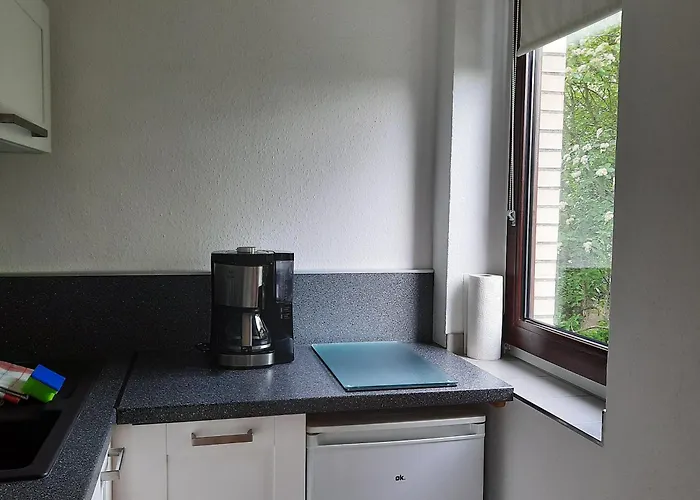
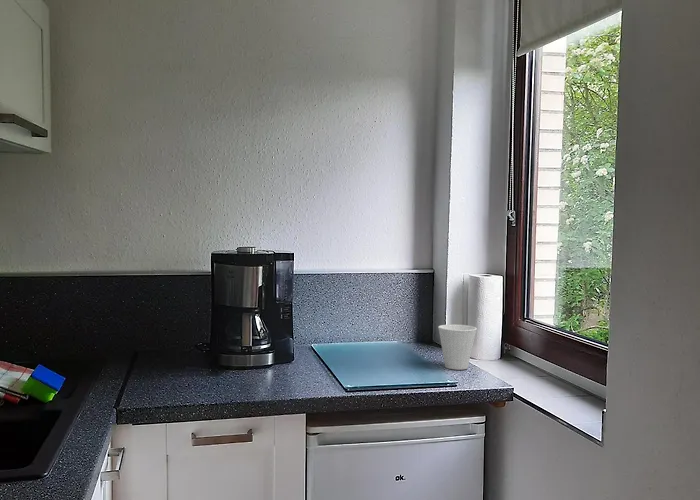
+ cup [437,324,478,371]
